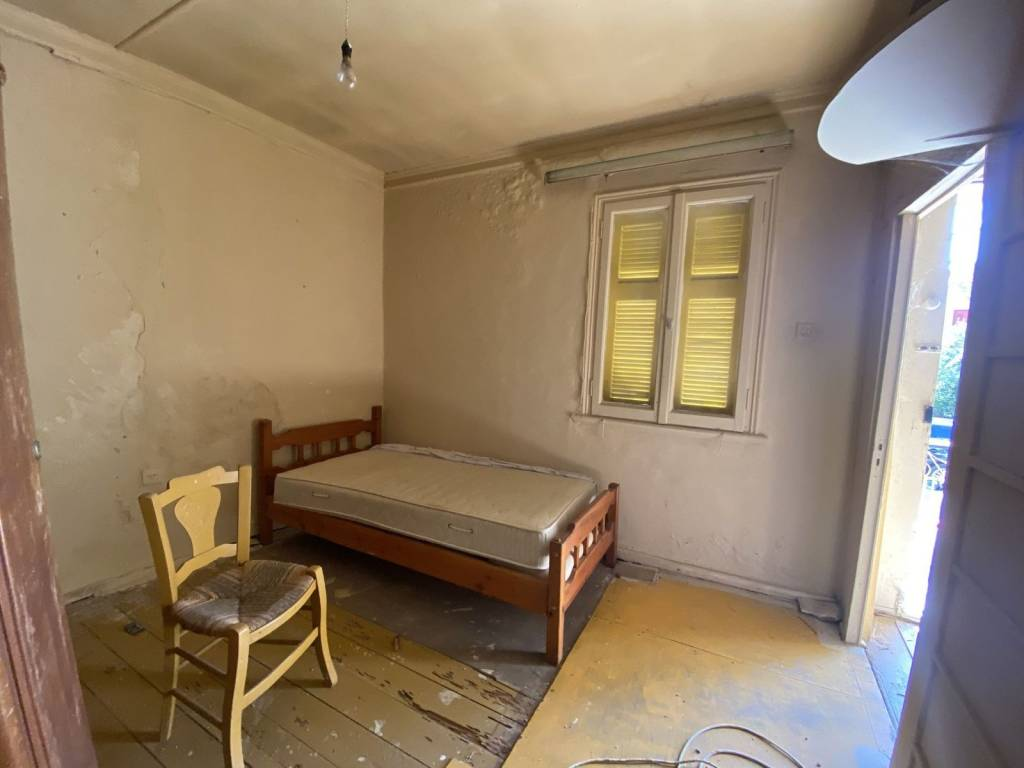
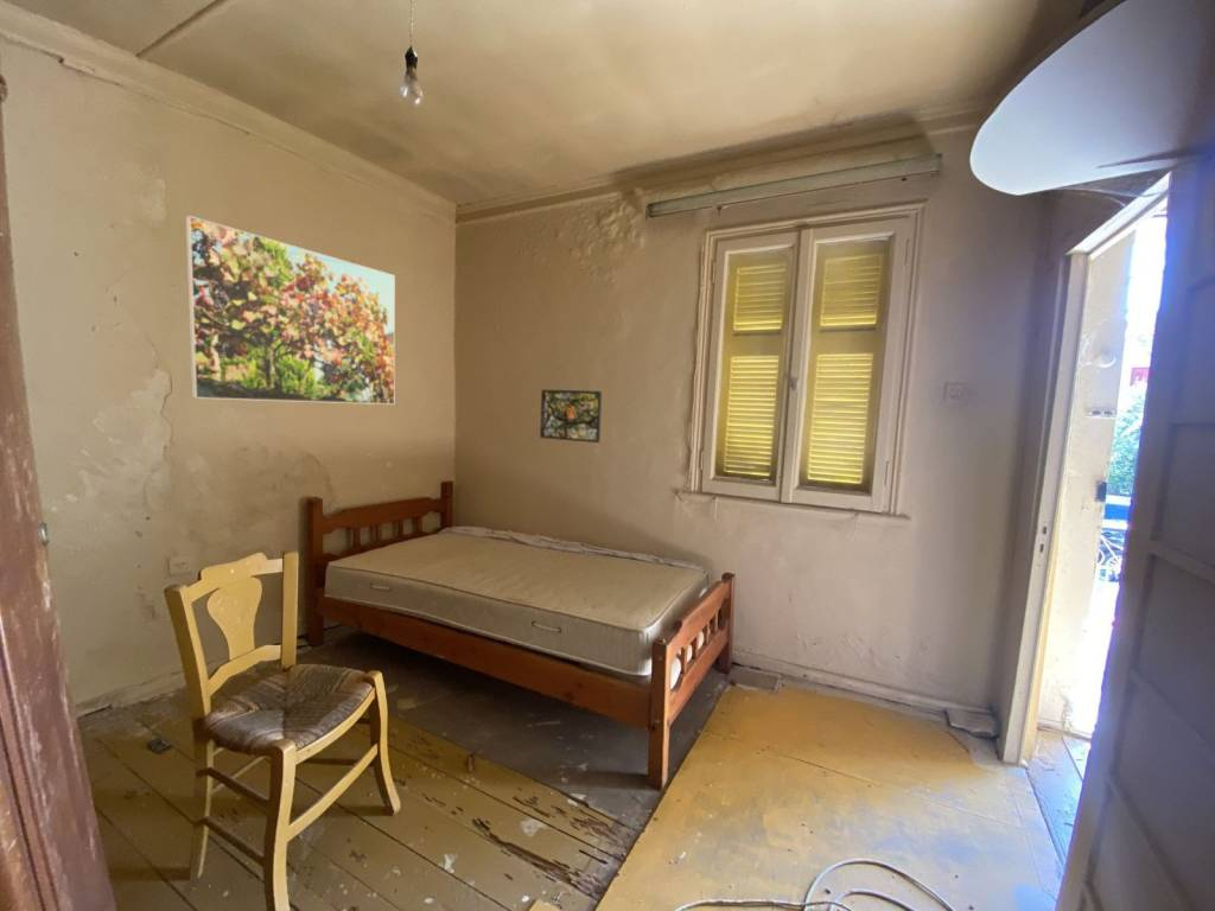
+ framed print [539,388,603,444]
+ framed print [185,215,396,406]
